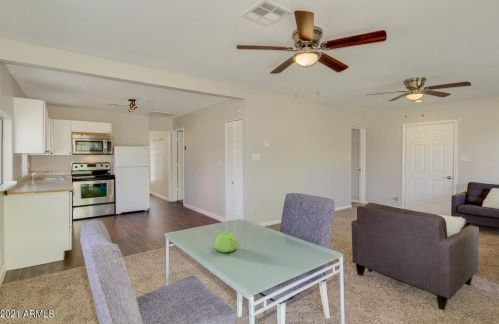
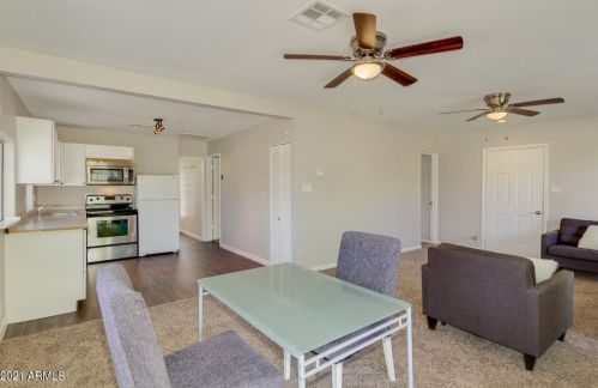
- teapot [214,228,238,254]
